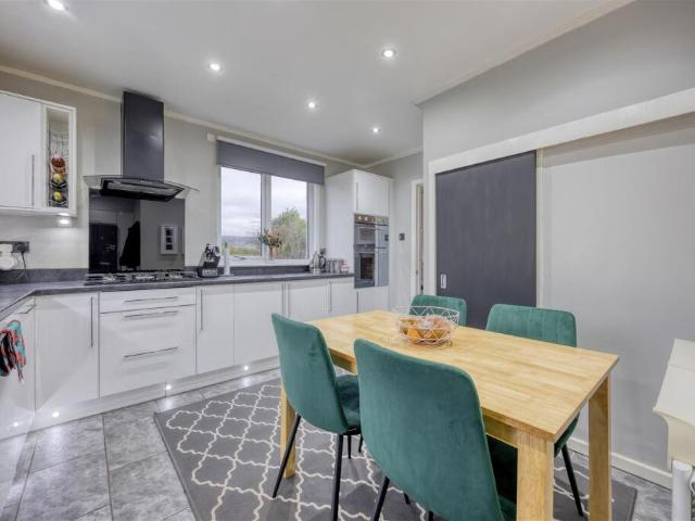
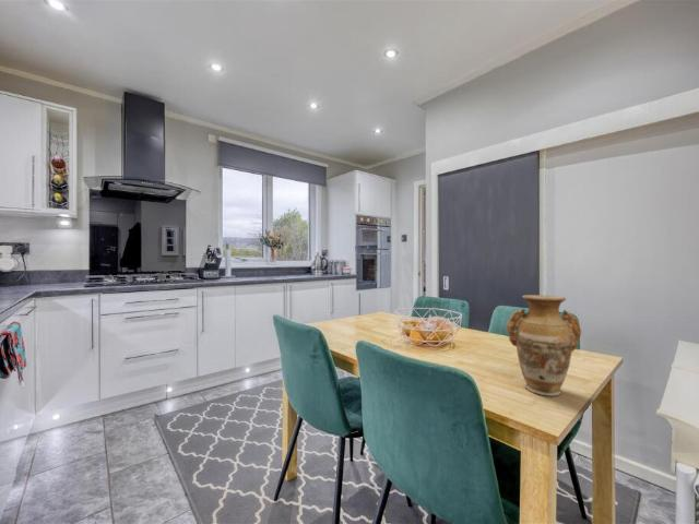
+ vase [505,294,582,397]
